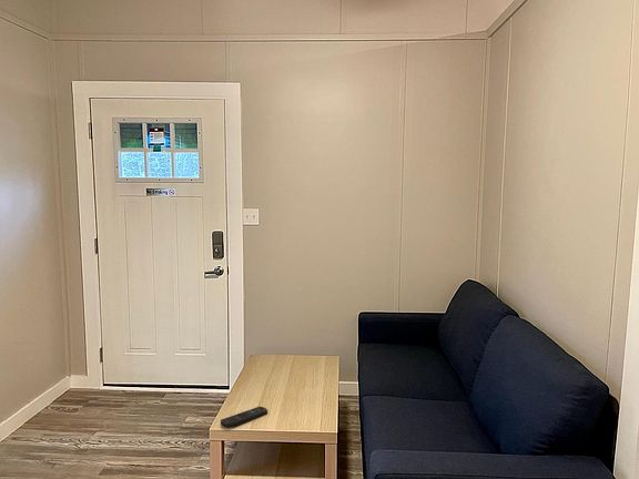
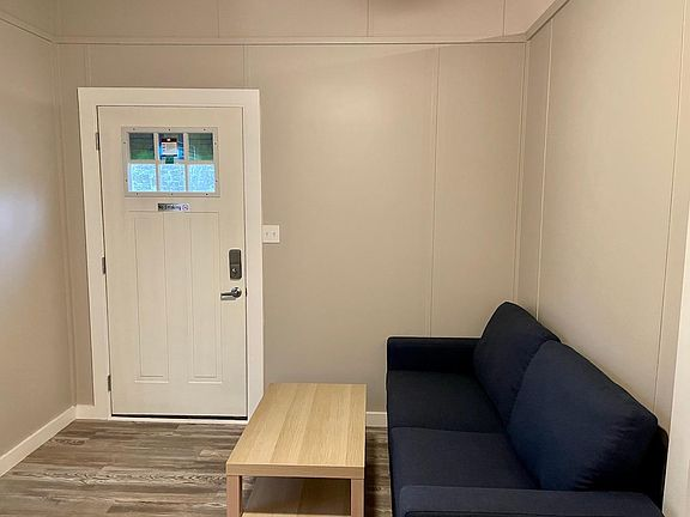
- remote control [220,406,268,429]
